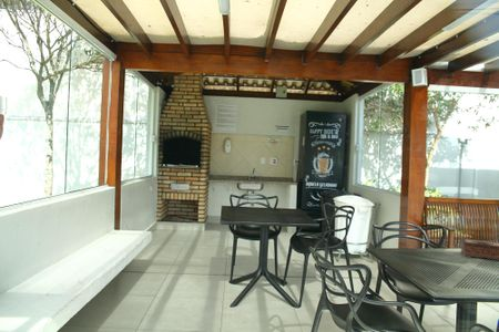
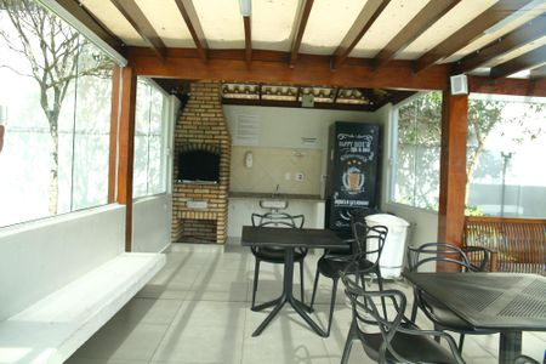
- tissue box [460,237,499,261]
